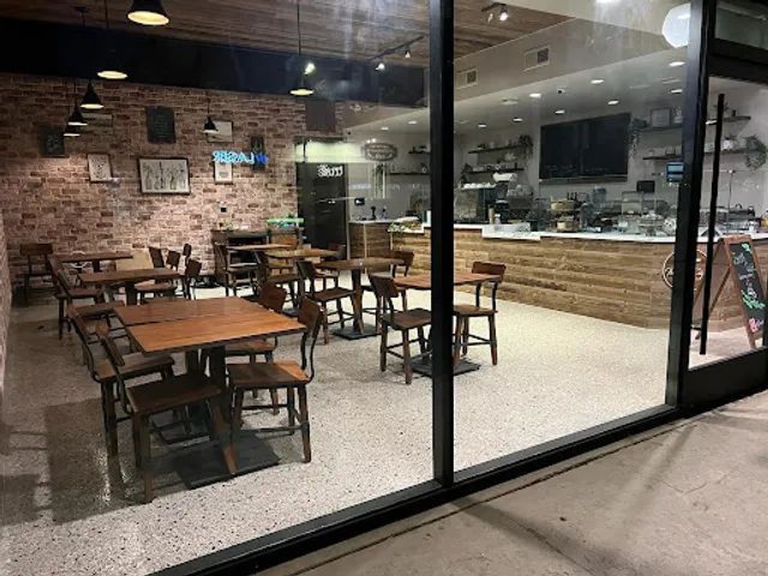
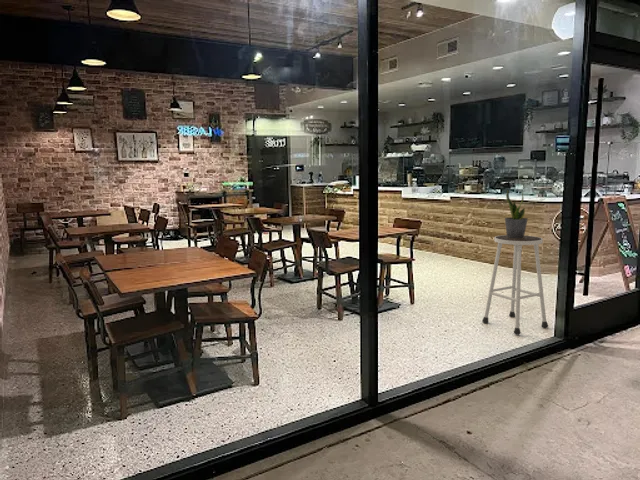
+ stool [481,234,549,335]
+ potted plant [503,189,529,239]
